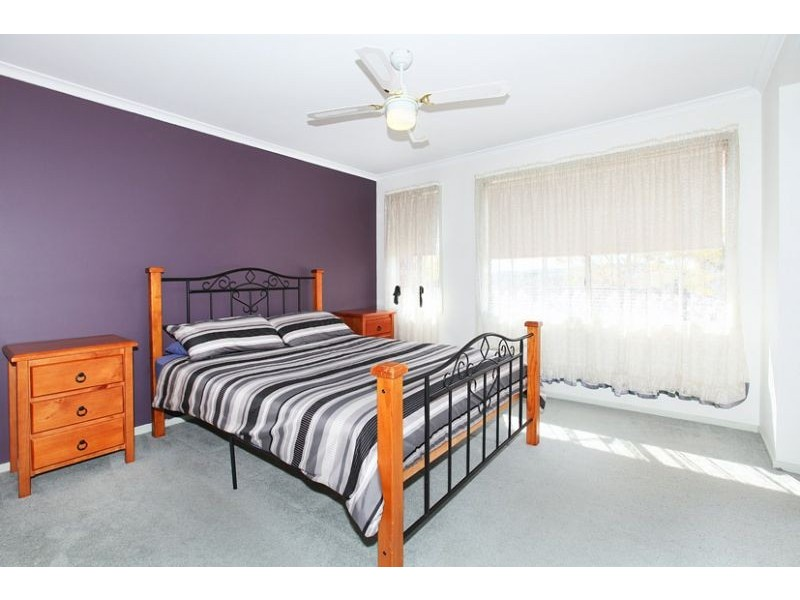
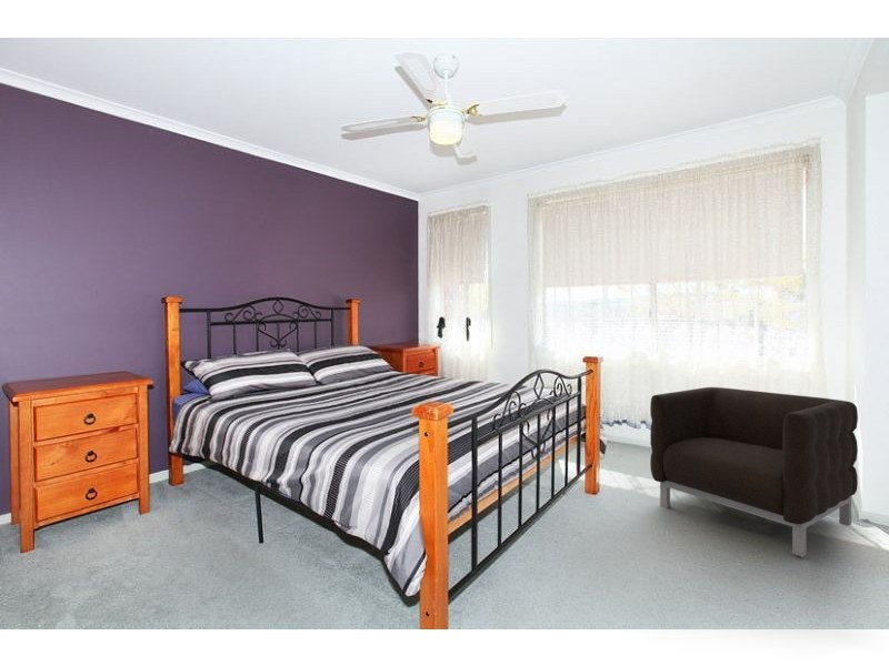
+ armchair [649,386,859,558]
